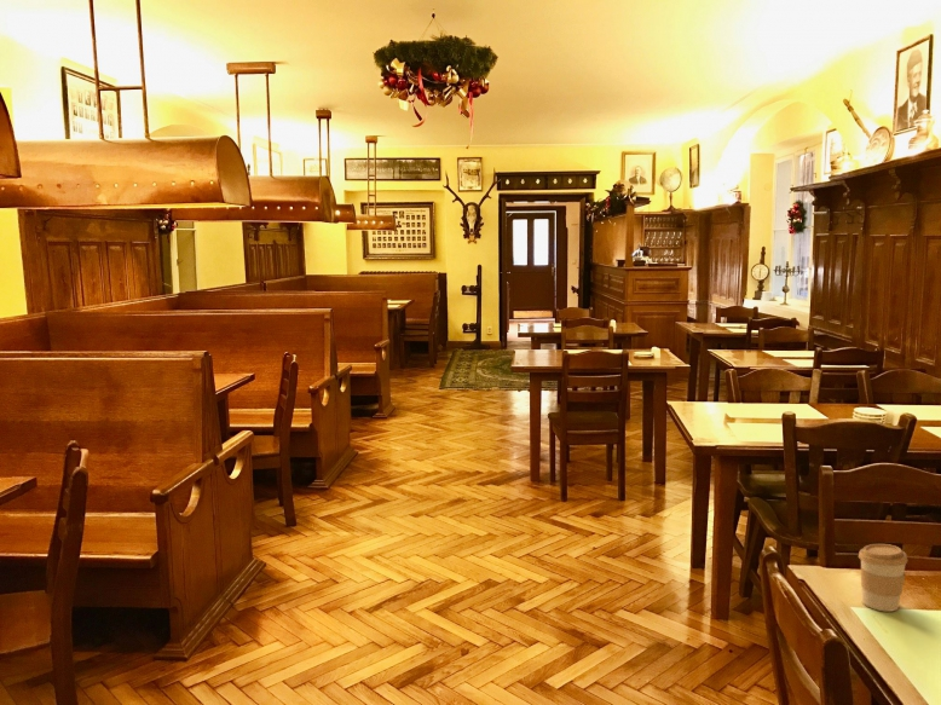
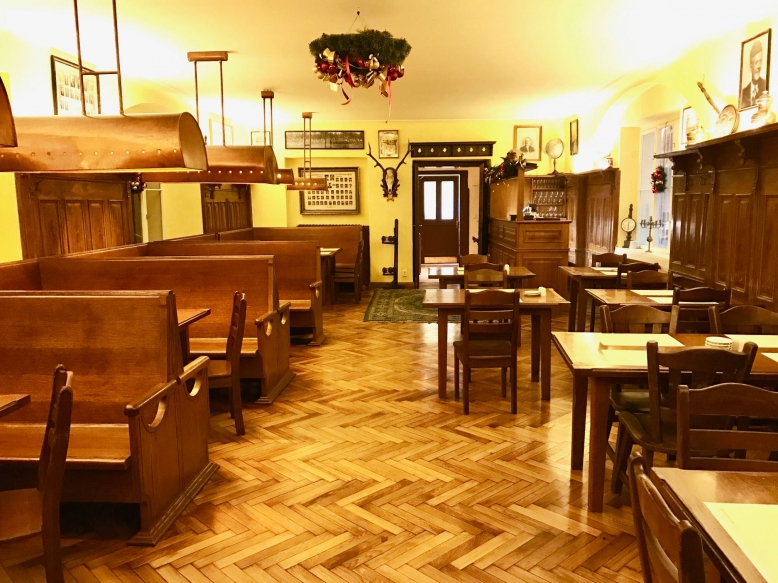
- coffee cup [858,543,908,613]
